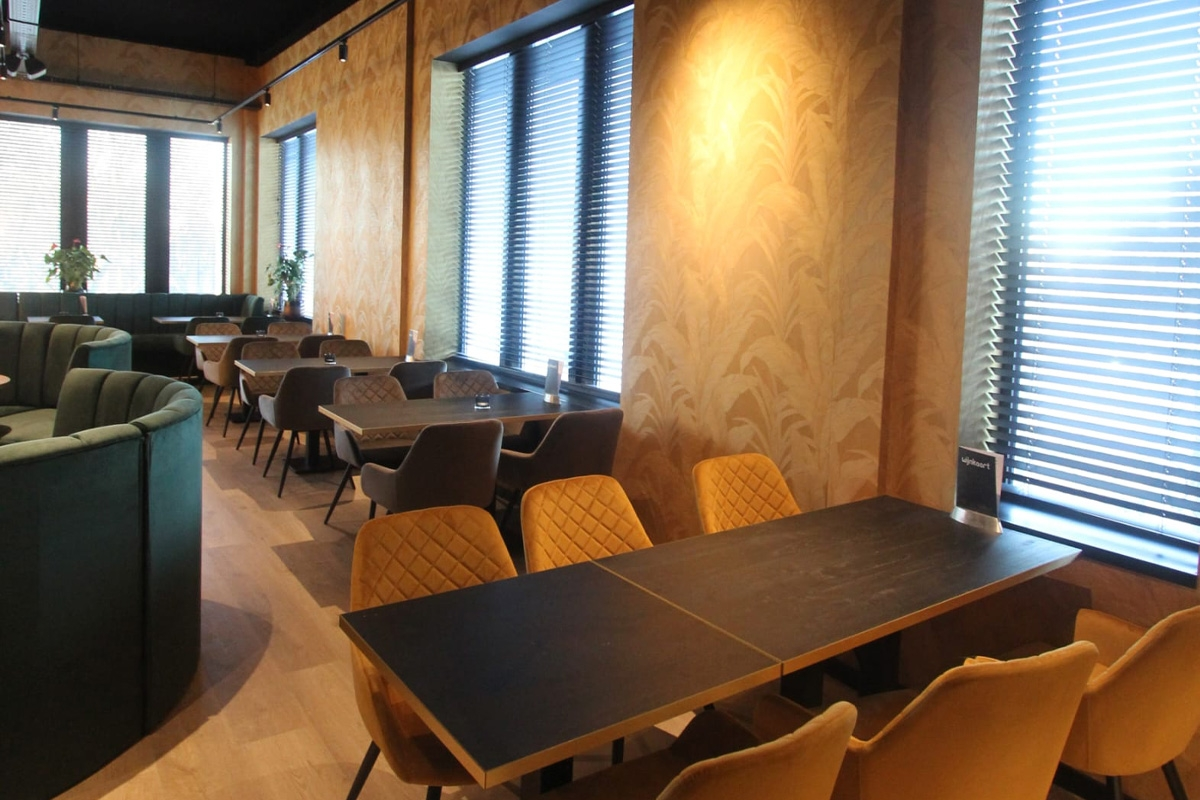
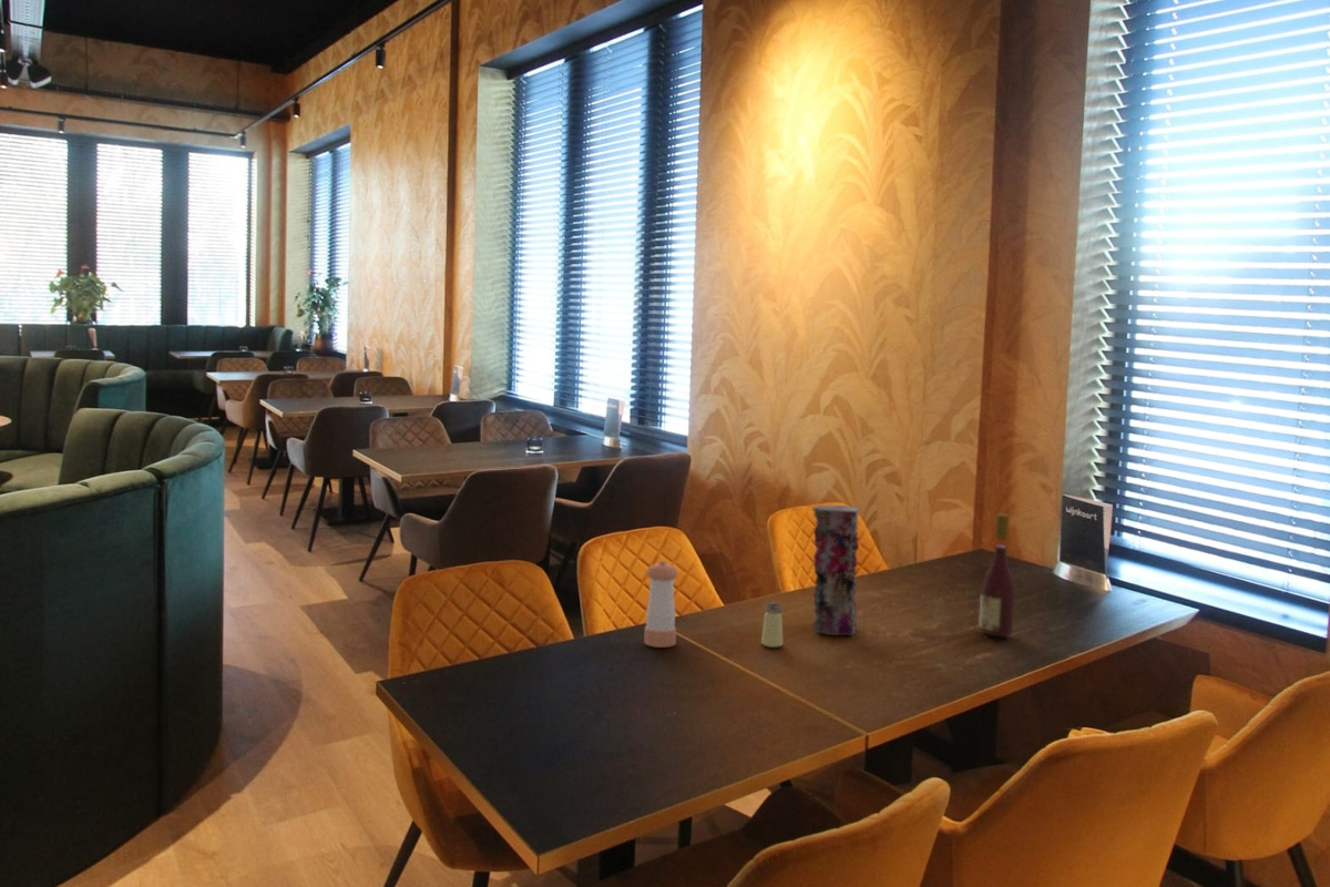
+ saltshaker [760,601,784,649]
+ vase [811,504,860,636]
+ wine bottle [978,512,1015,636]
+ pepper shaker [643,560,678,649]
